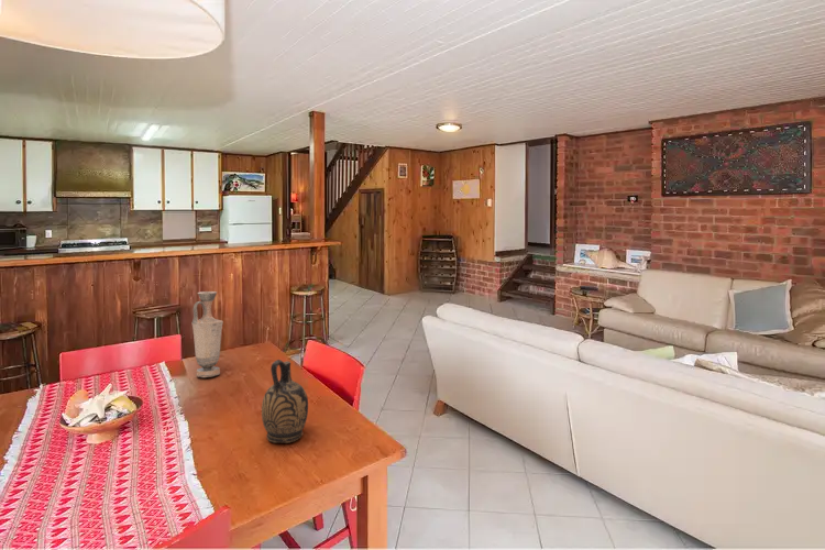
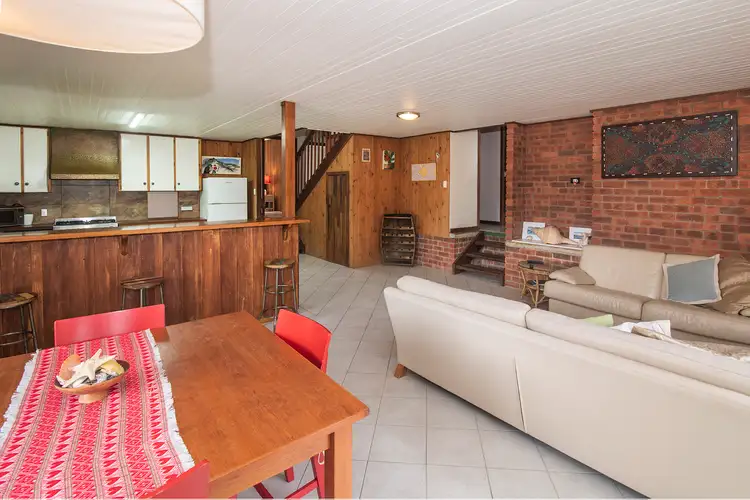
- vase [190,290,224,378]
- ceramic jug [261,359,309,444]
